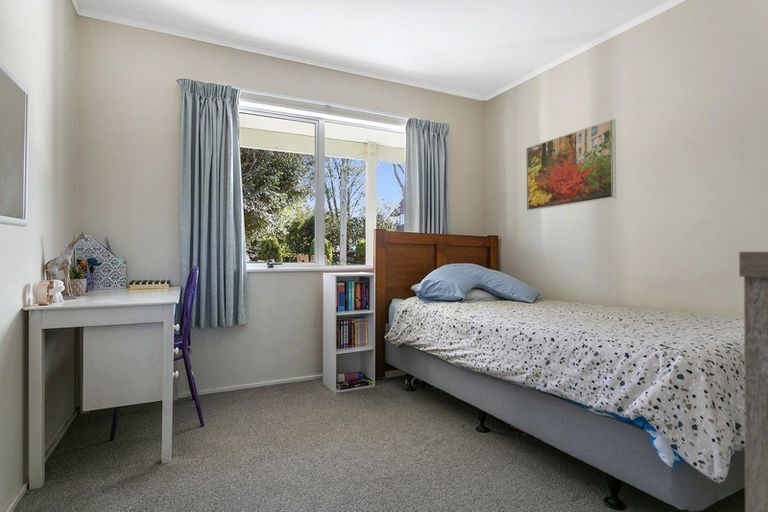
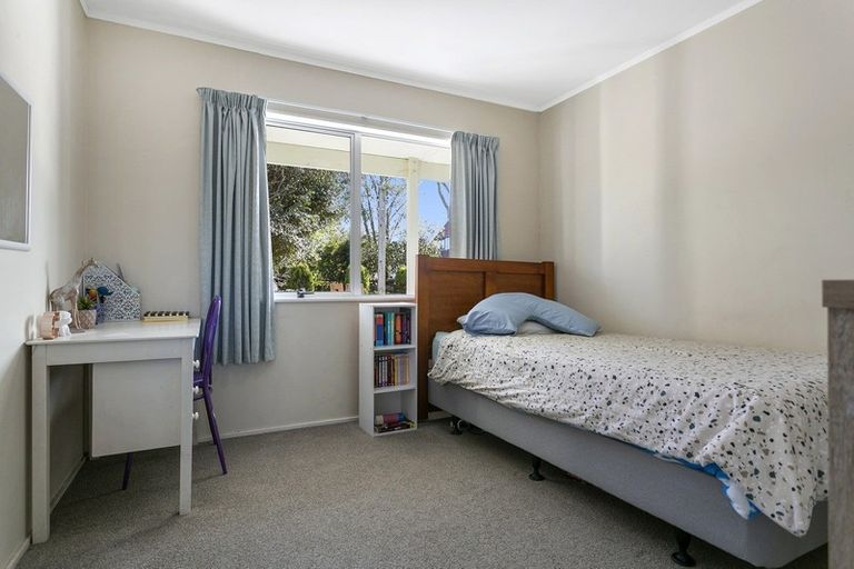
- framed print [525,118,617,212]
